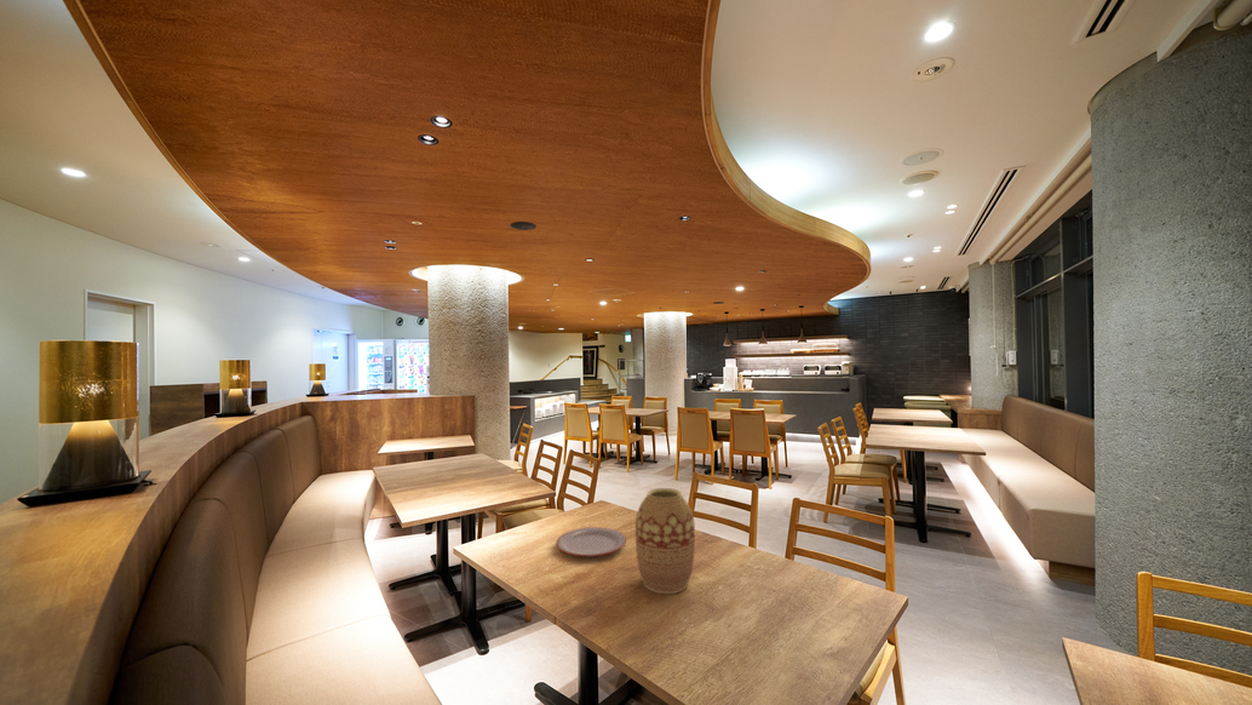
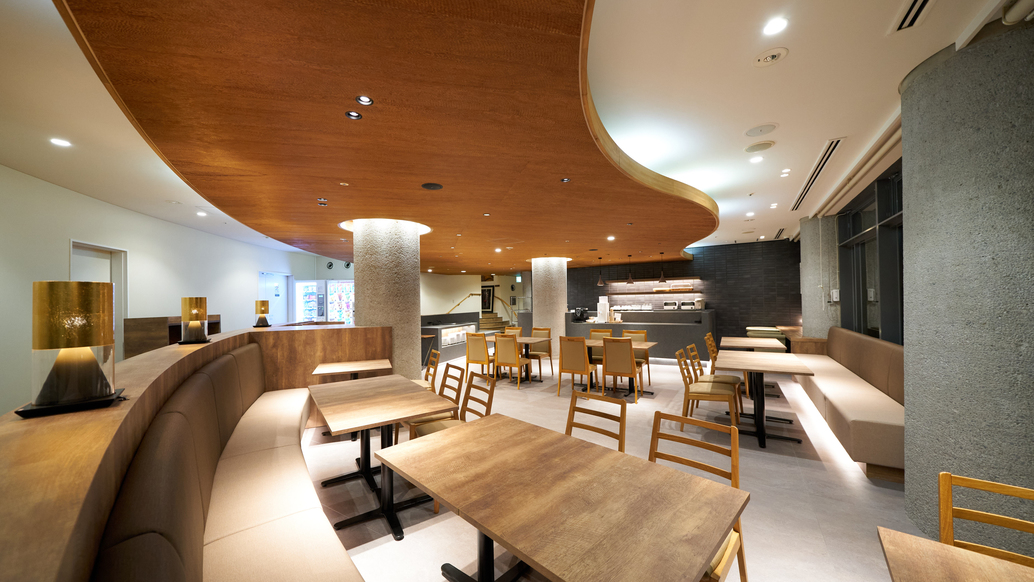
- plate [555,526,627,557]
- vase [634,487,696,595]
